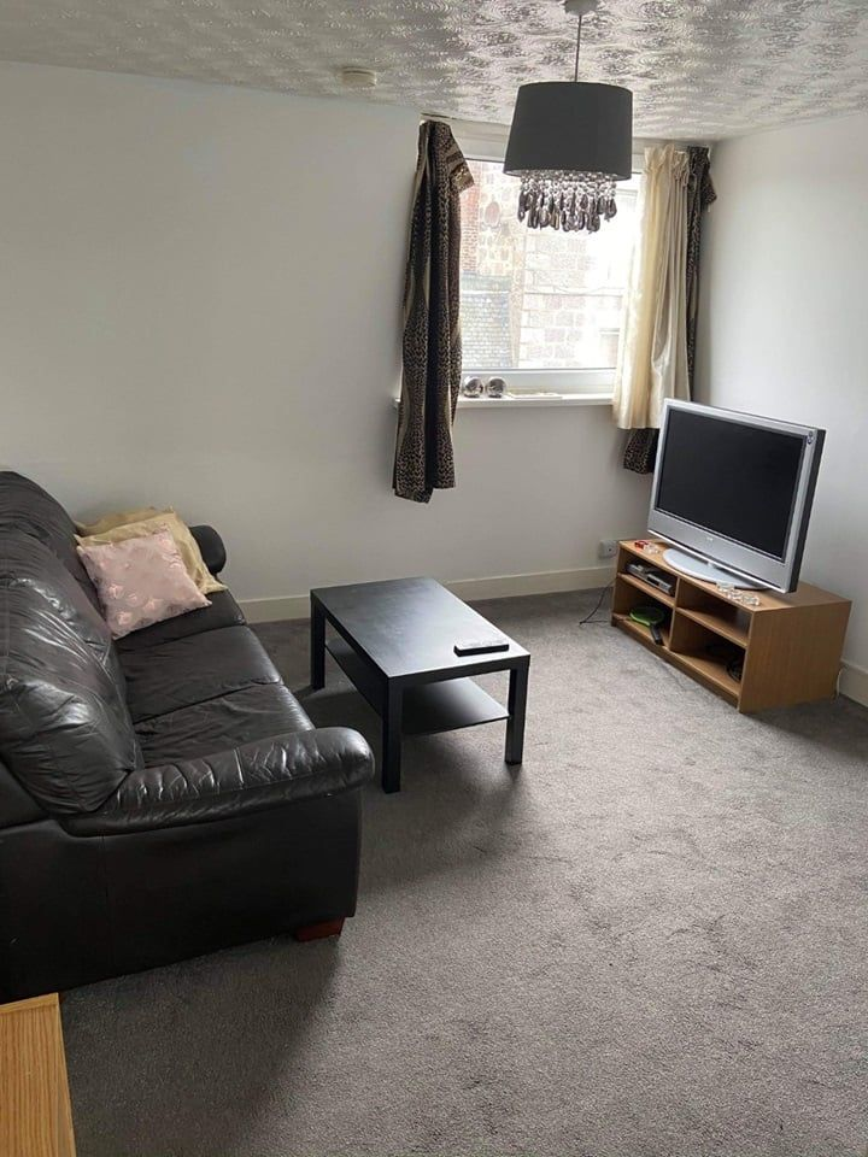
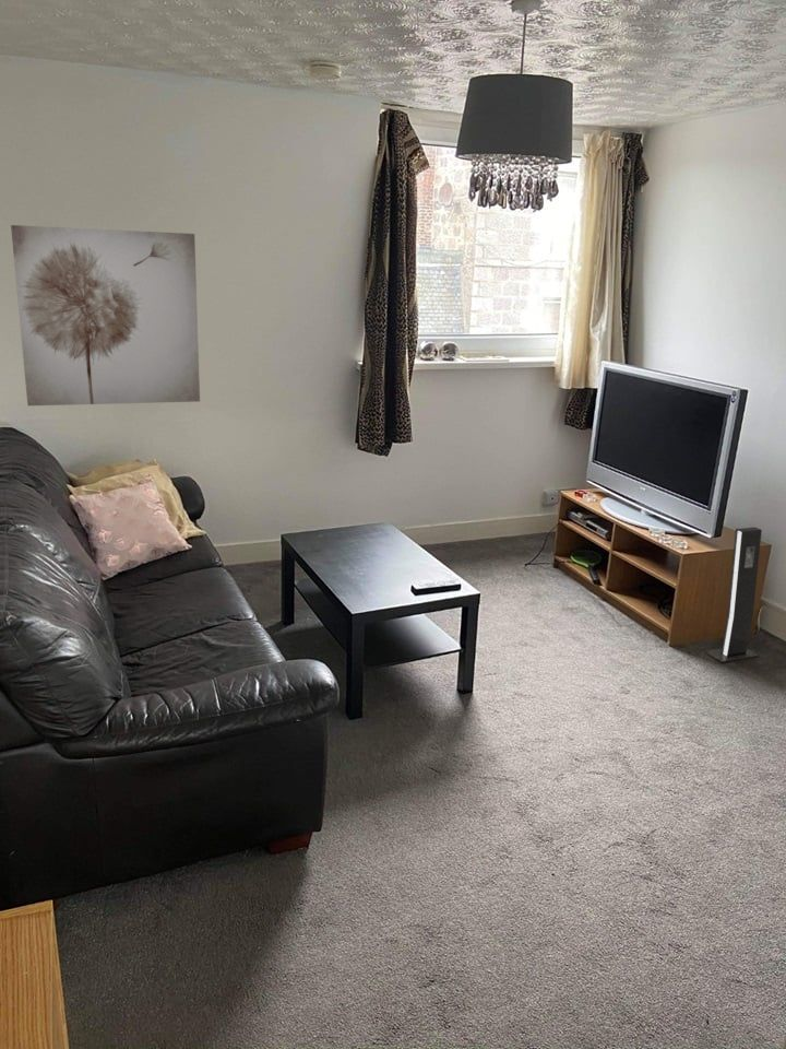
+ wall art [10,224,201,406]
+ speaker [704,527,763,663]
